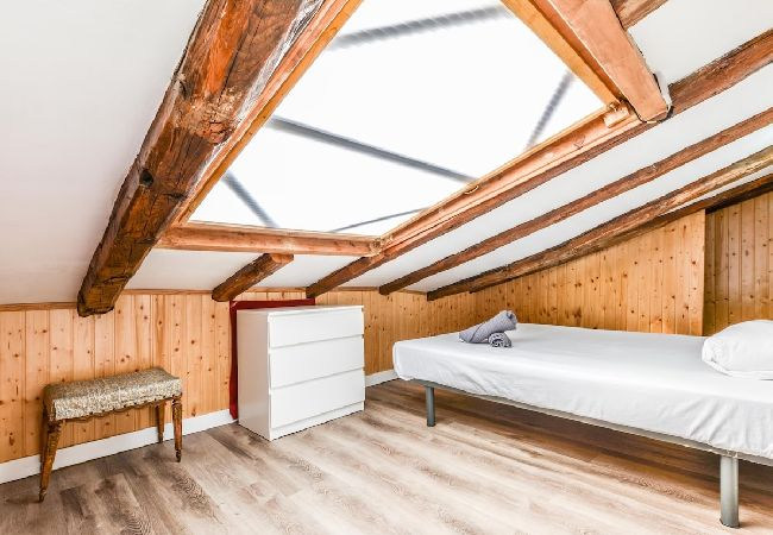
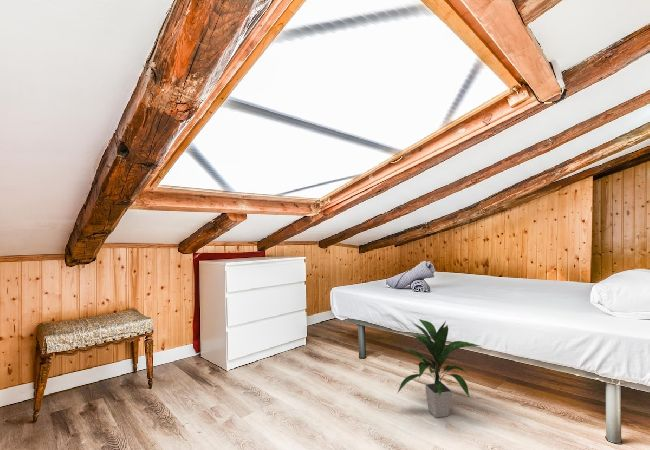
+ indoor plant [397,318,480,418]
